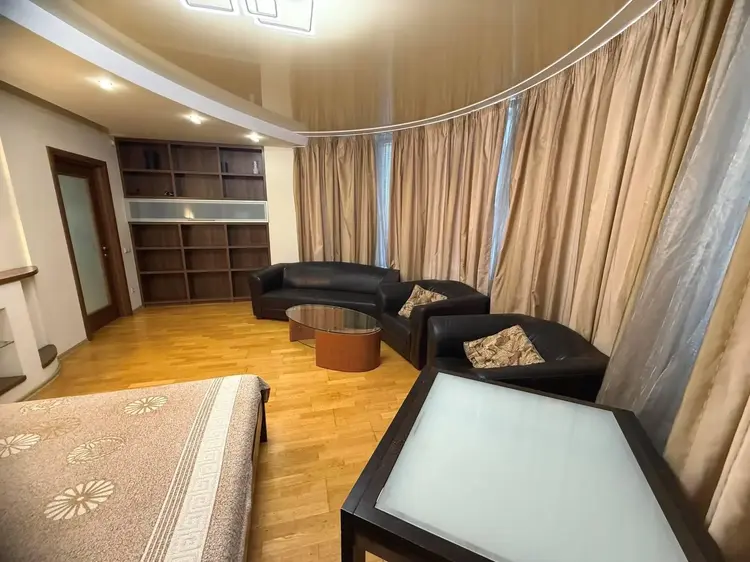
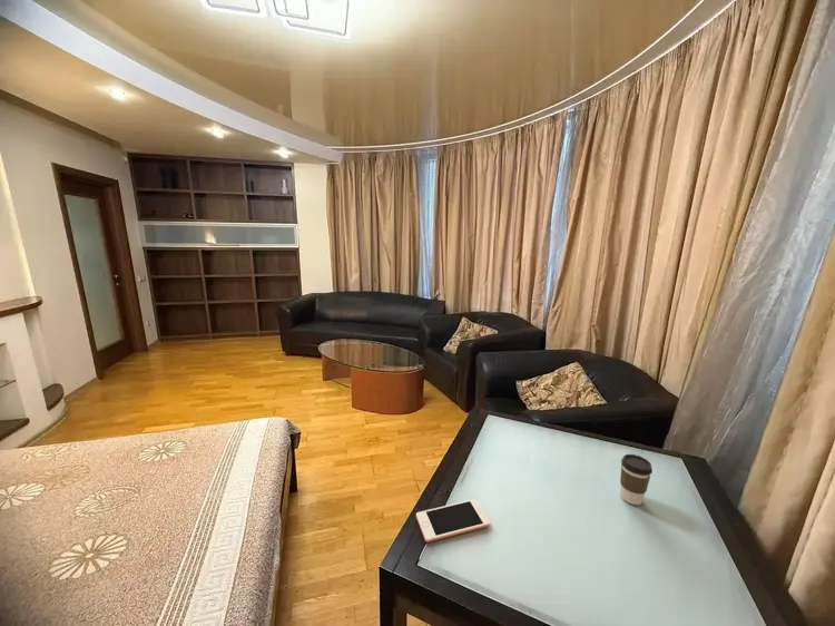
+ coffee cup [619,453,654,506]
+ cell phone [415,498,491,544]
